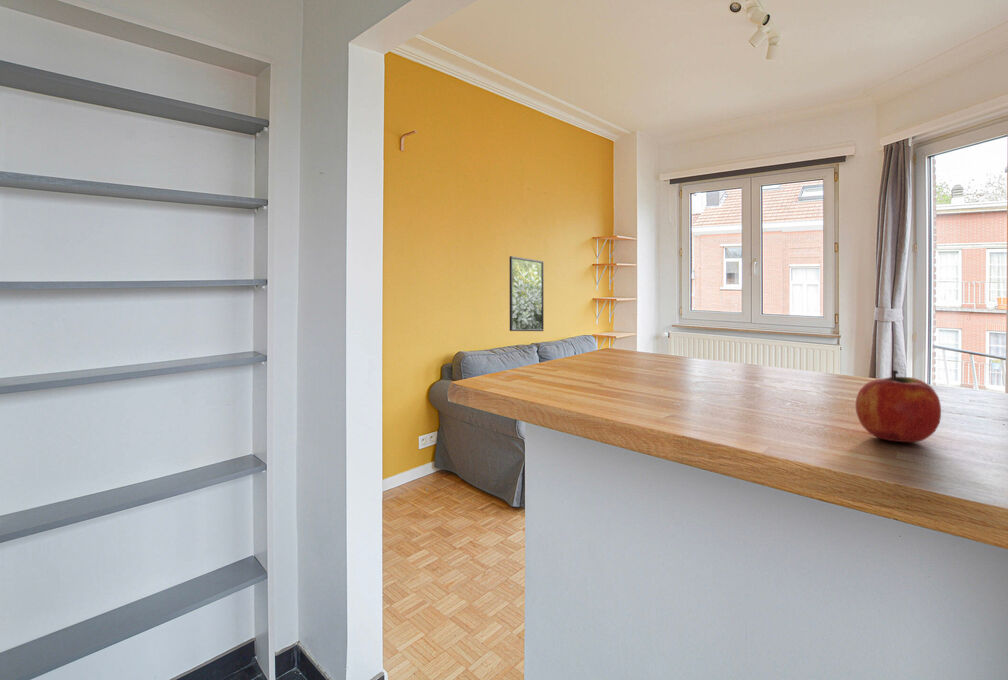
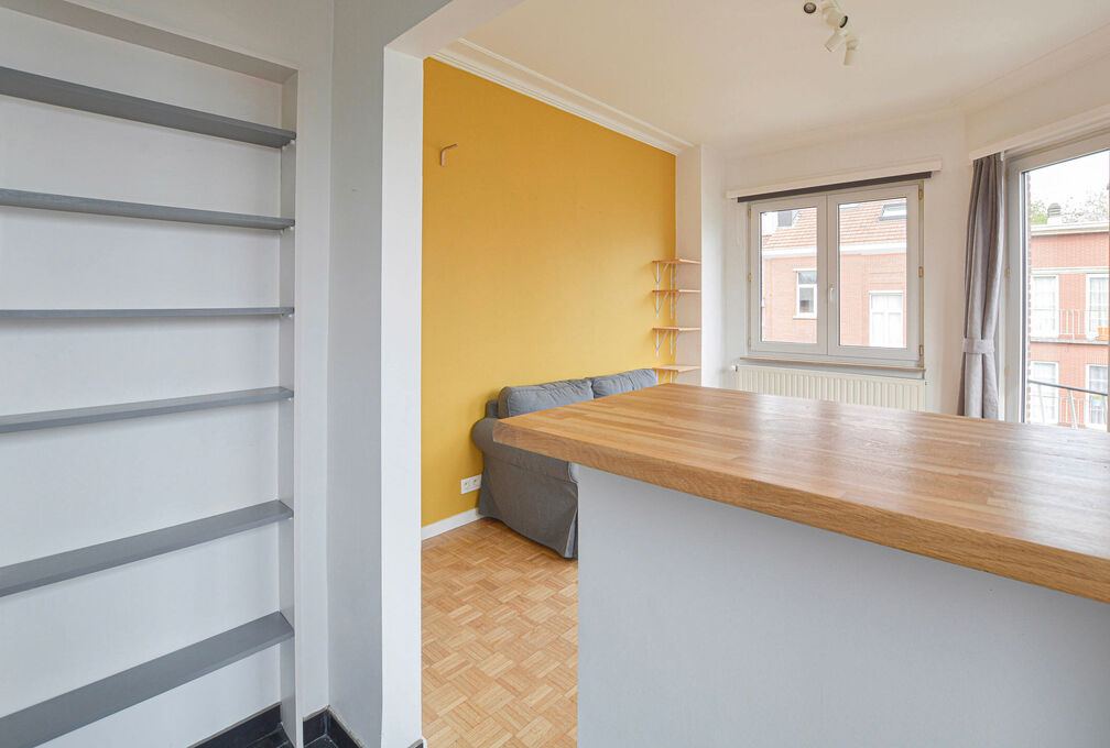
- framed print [509,255,545,332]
- fruit [855,369,942,443]
